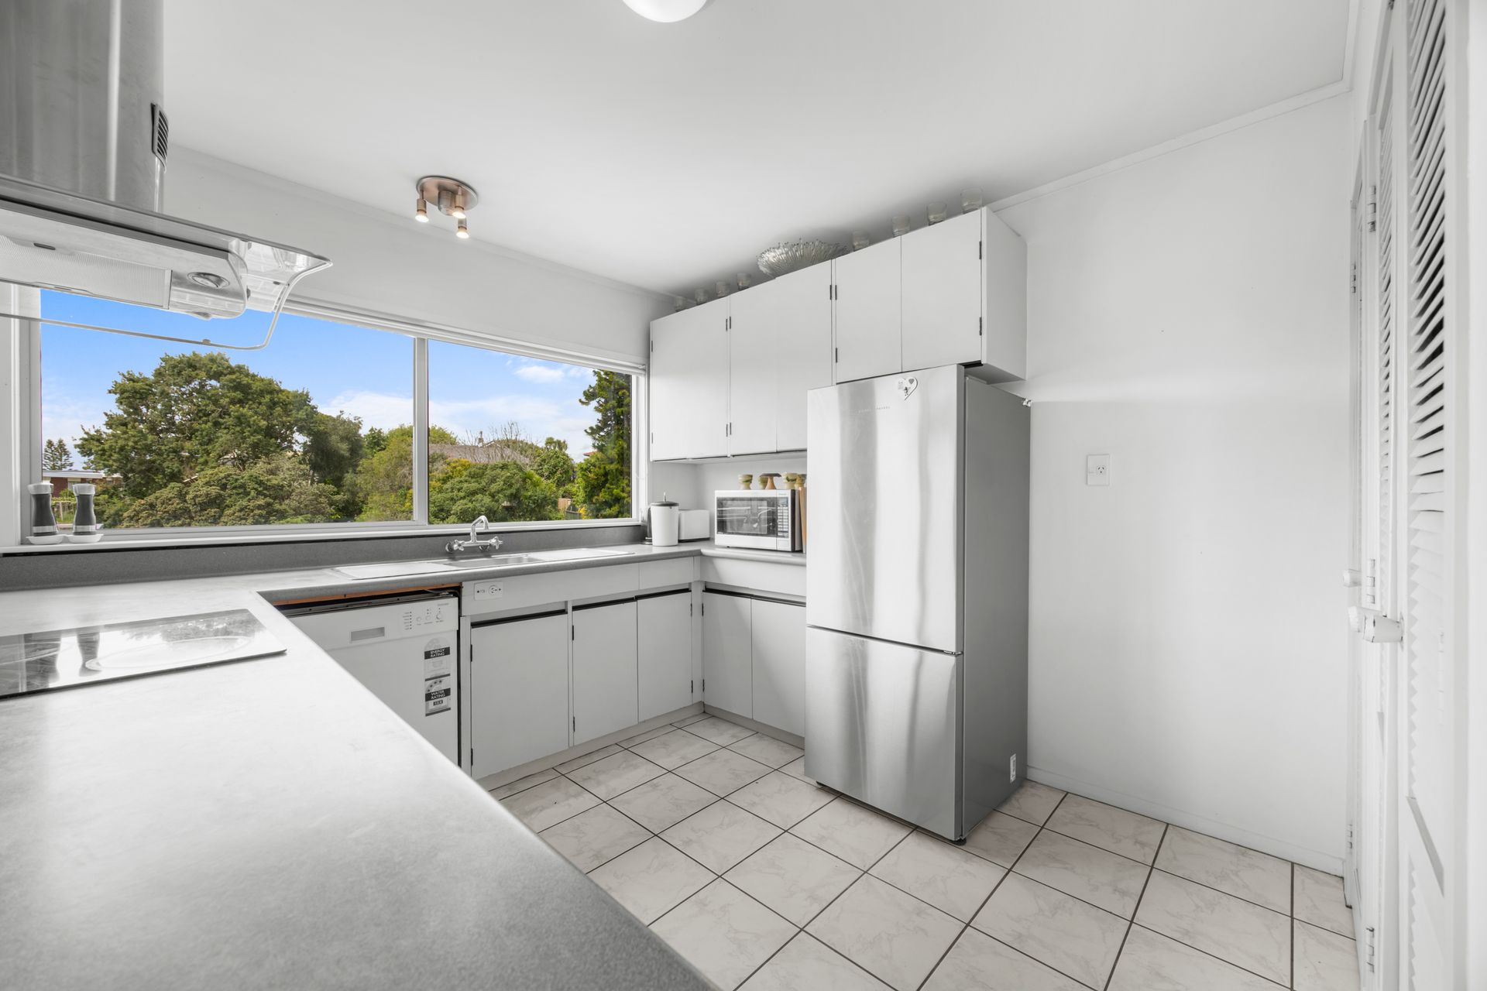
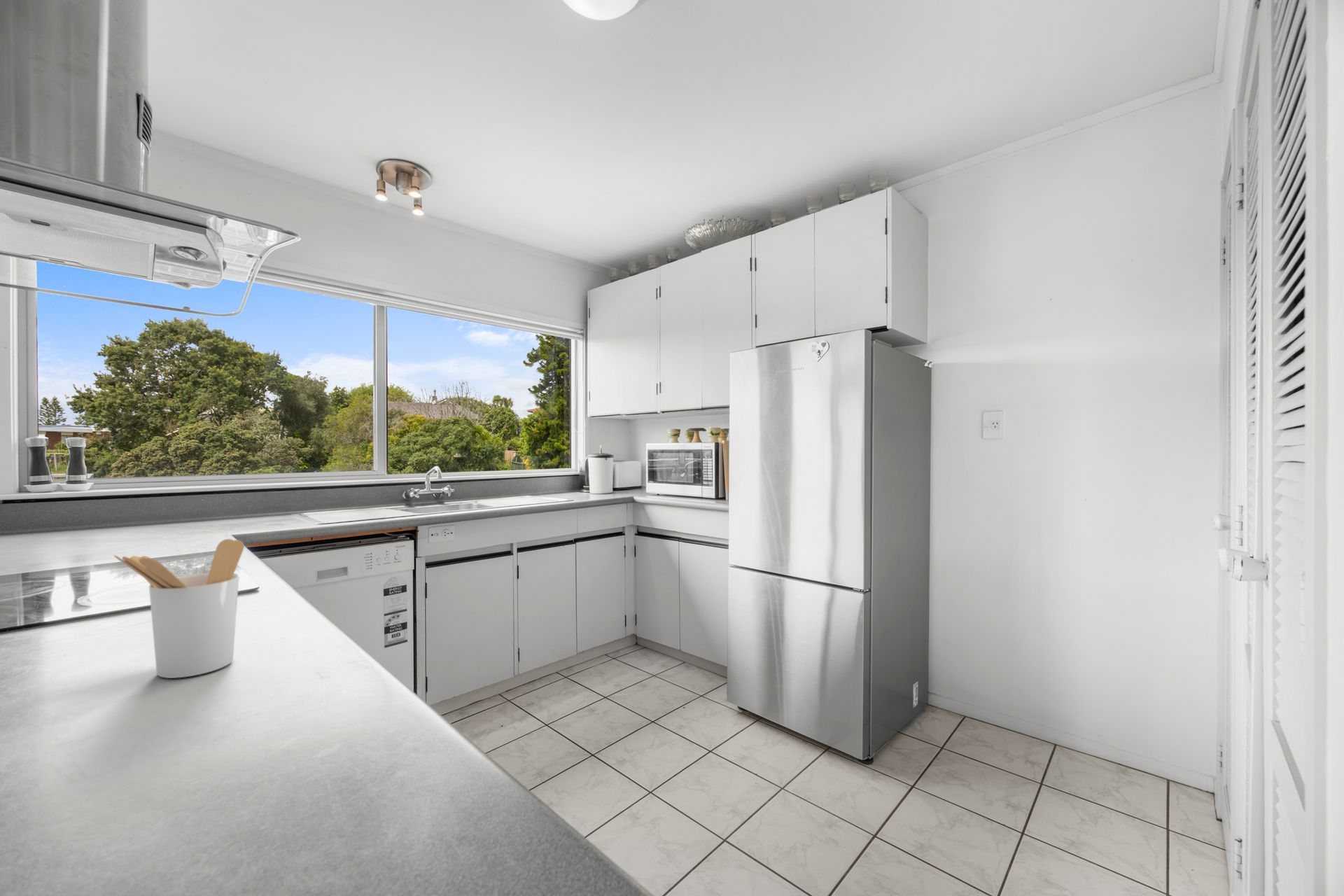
+ utensil holder [113,538,245,679]
